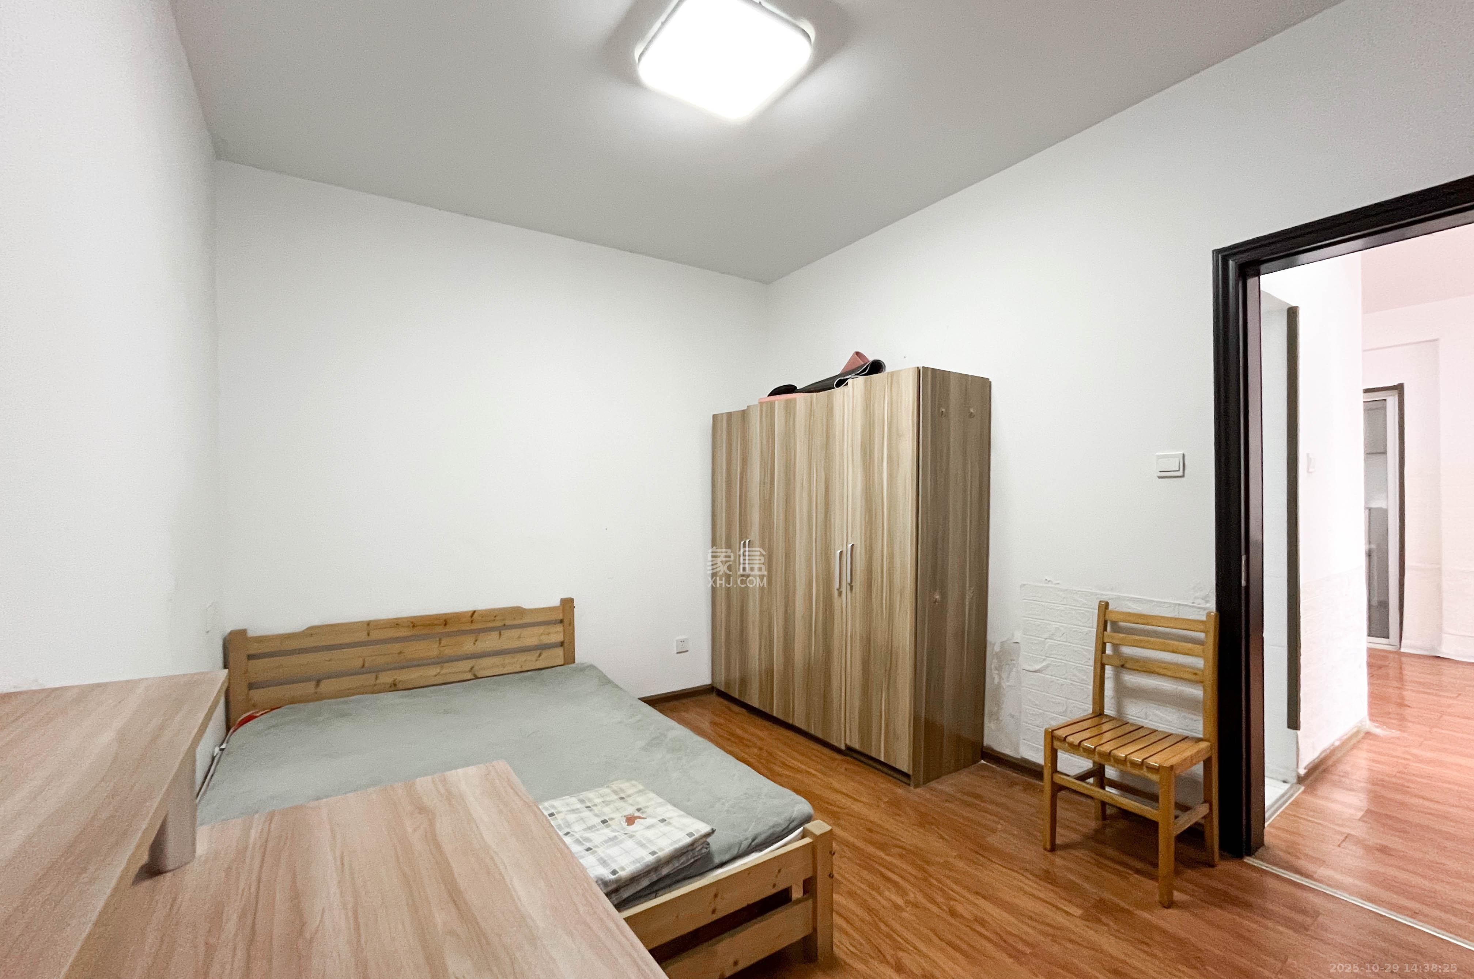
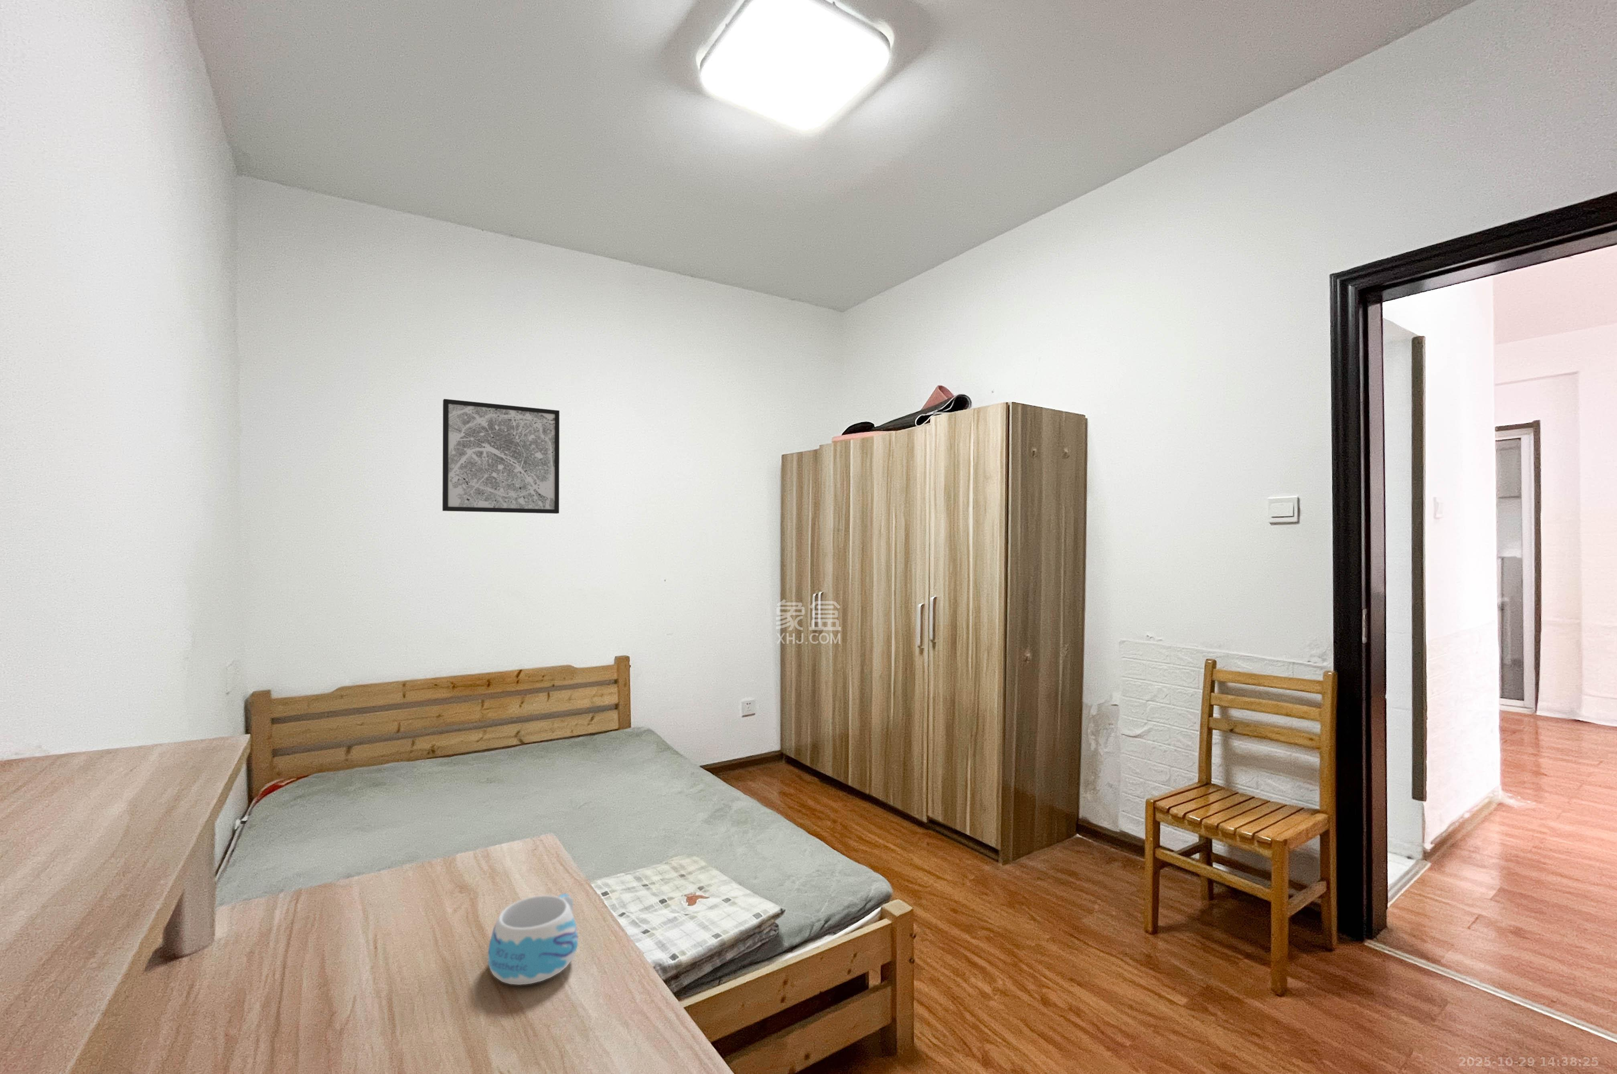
+ mug [488,893,579,985]
+ wall art [442,398,560,514]
